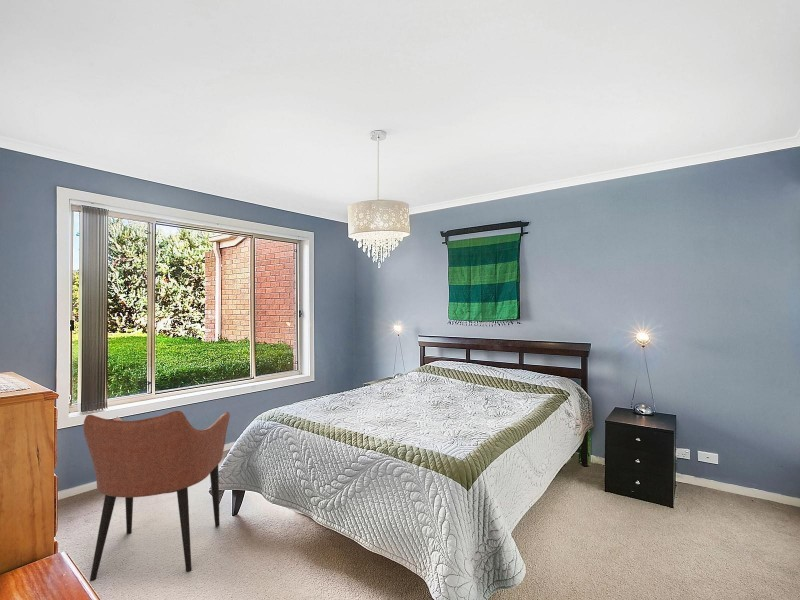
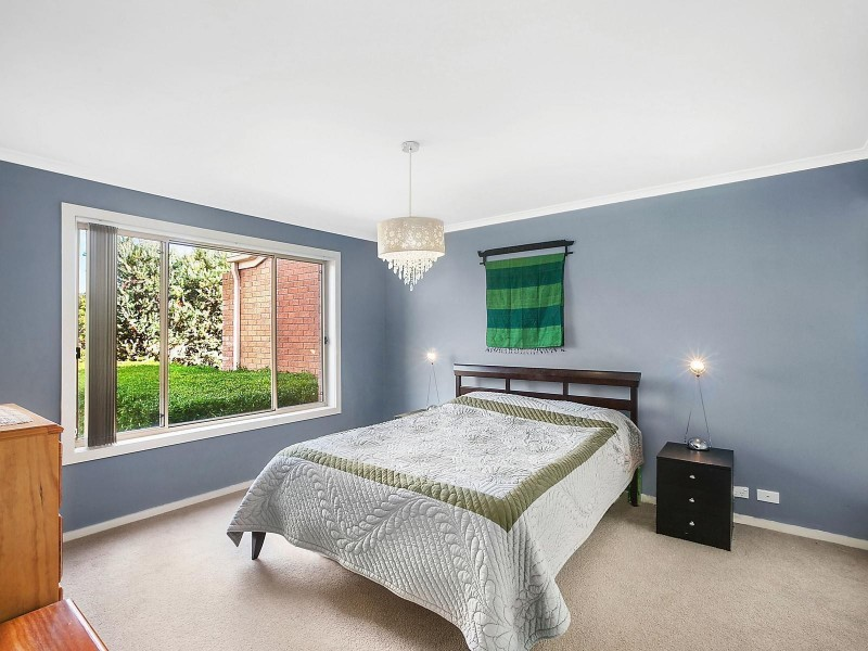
- armchair [82,410,231,582]
